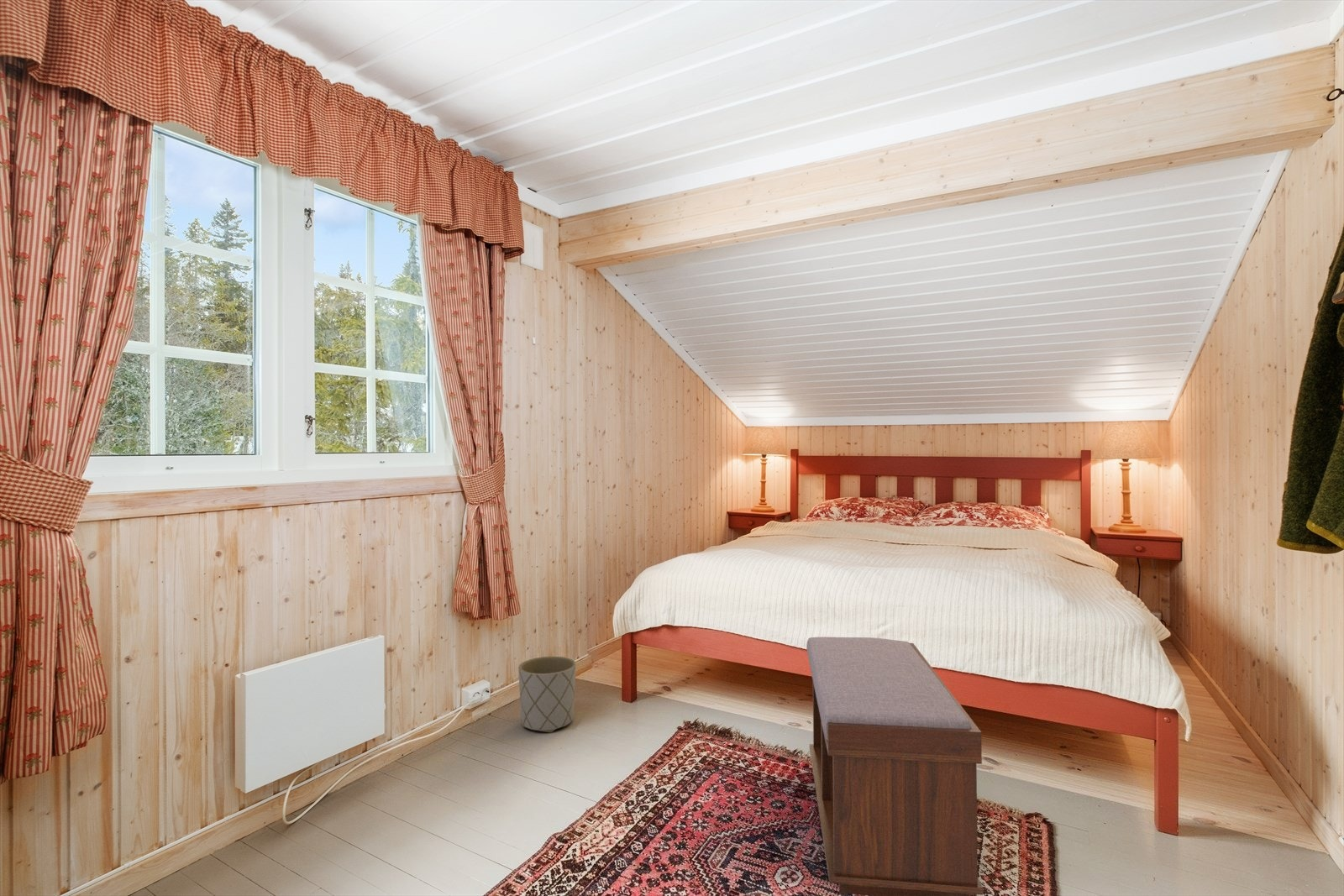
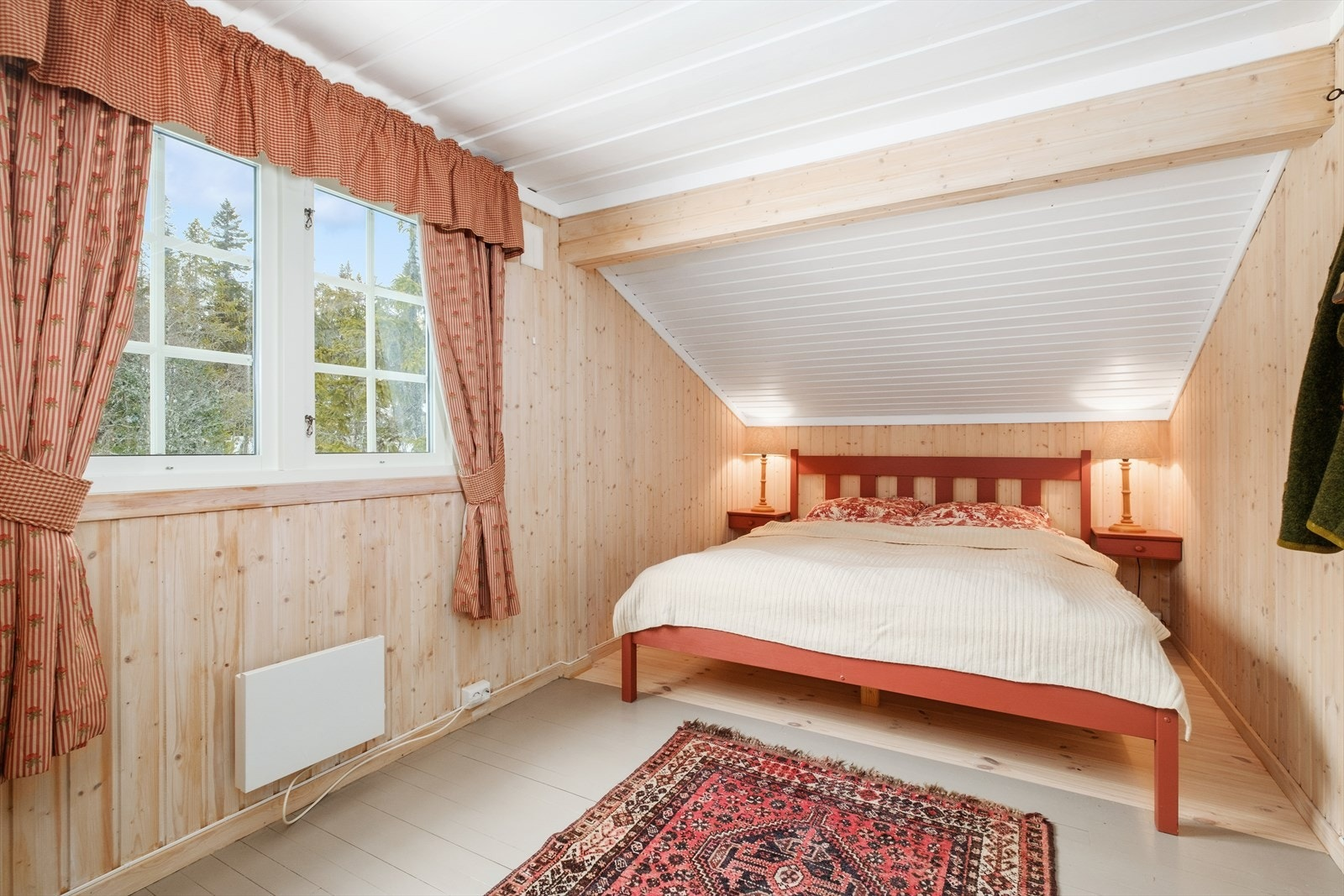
- bench [806,637,984,896]
- planter [517,656,577,733]
